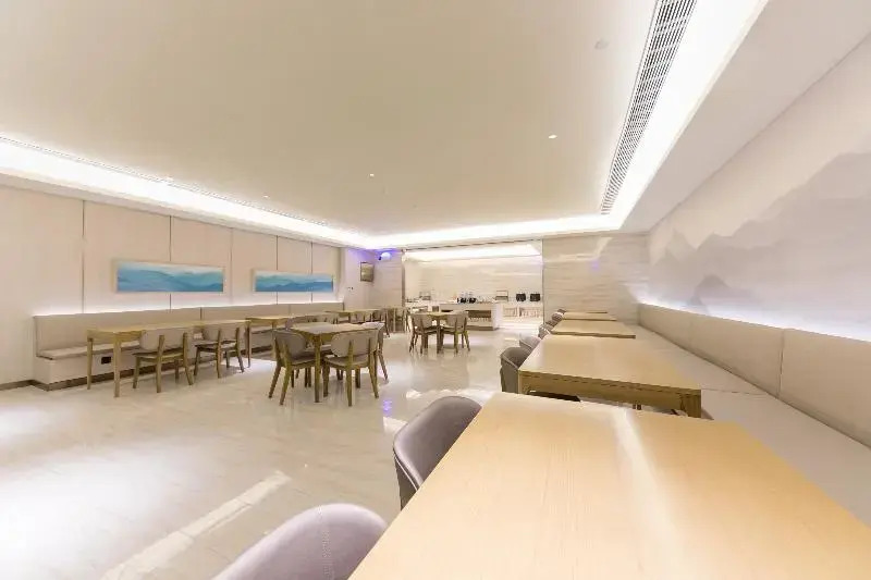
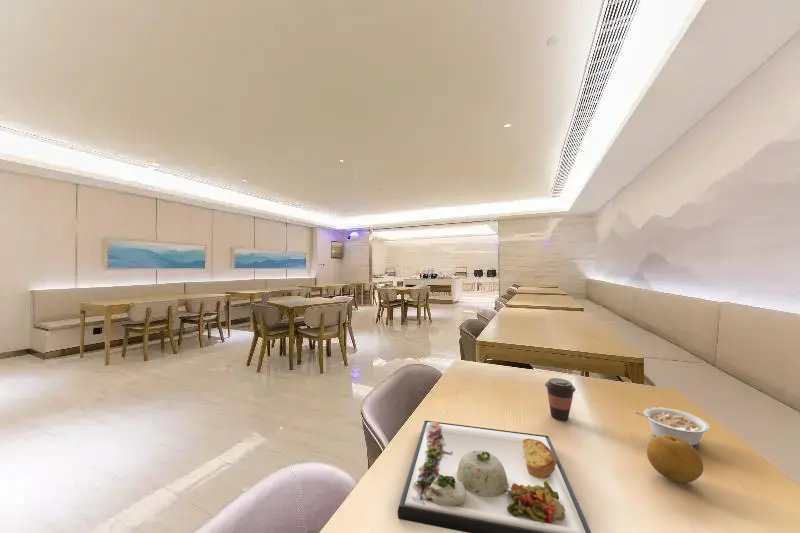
+ legume [633,407,711,448]
+ fruit [646,435,704,484]
+ dinner plate [397,420,592,533]
+ coffee cup [544,377,576,421]
